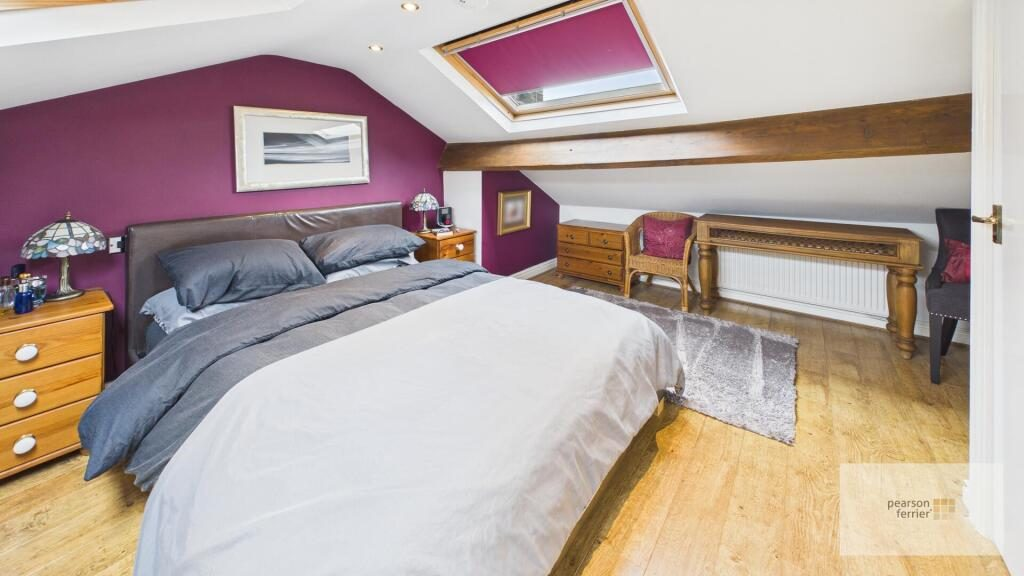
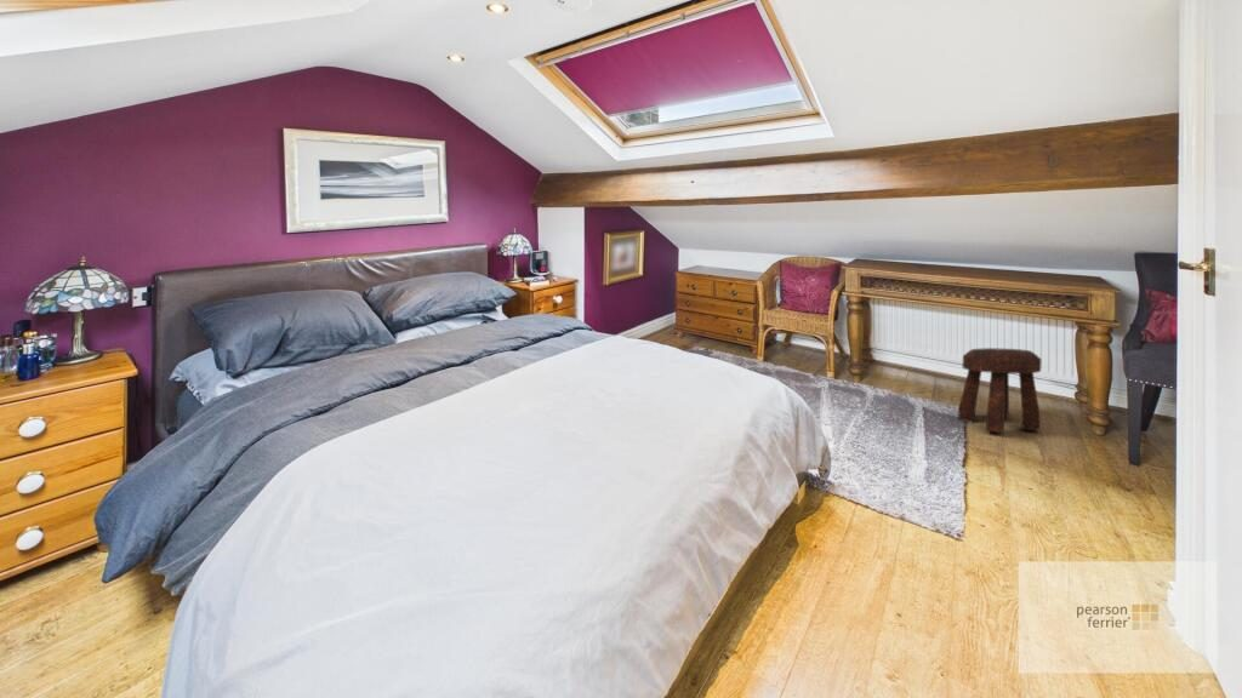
+ stool [957,347,1043,434]
